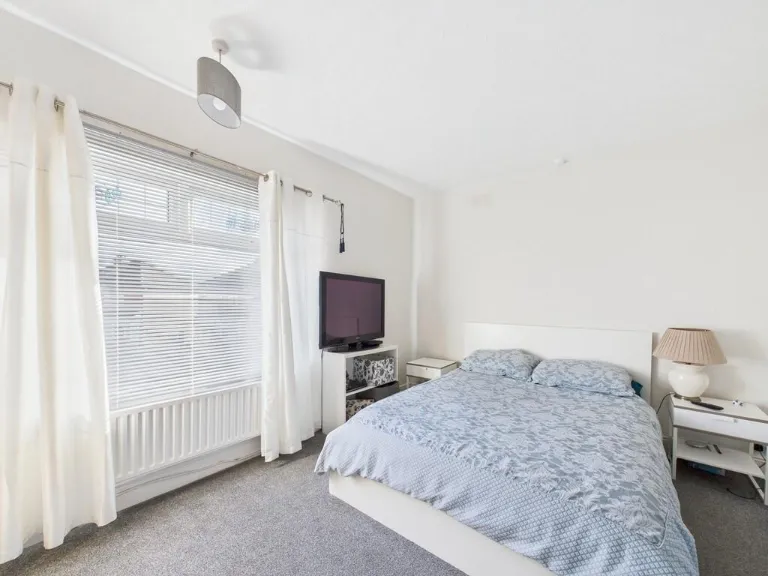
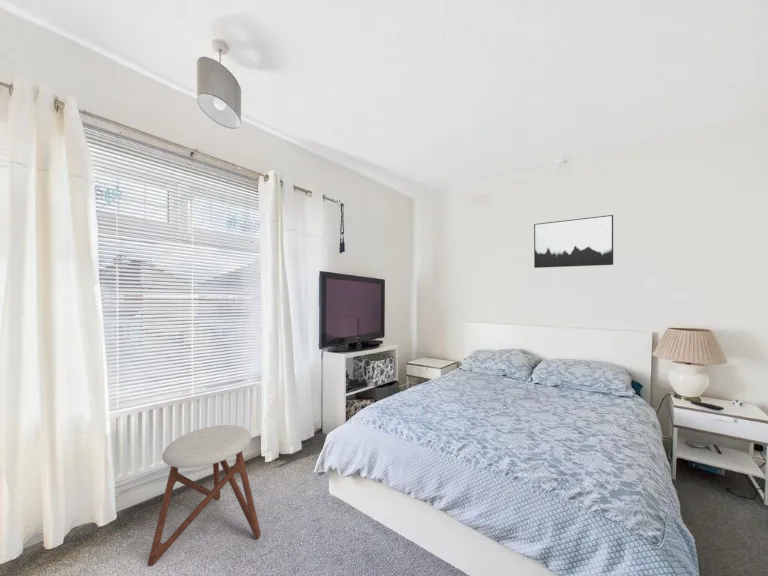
+ wall art [533,214,614,269]
+ stool [147,424,262,567]
